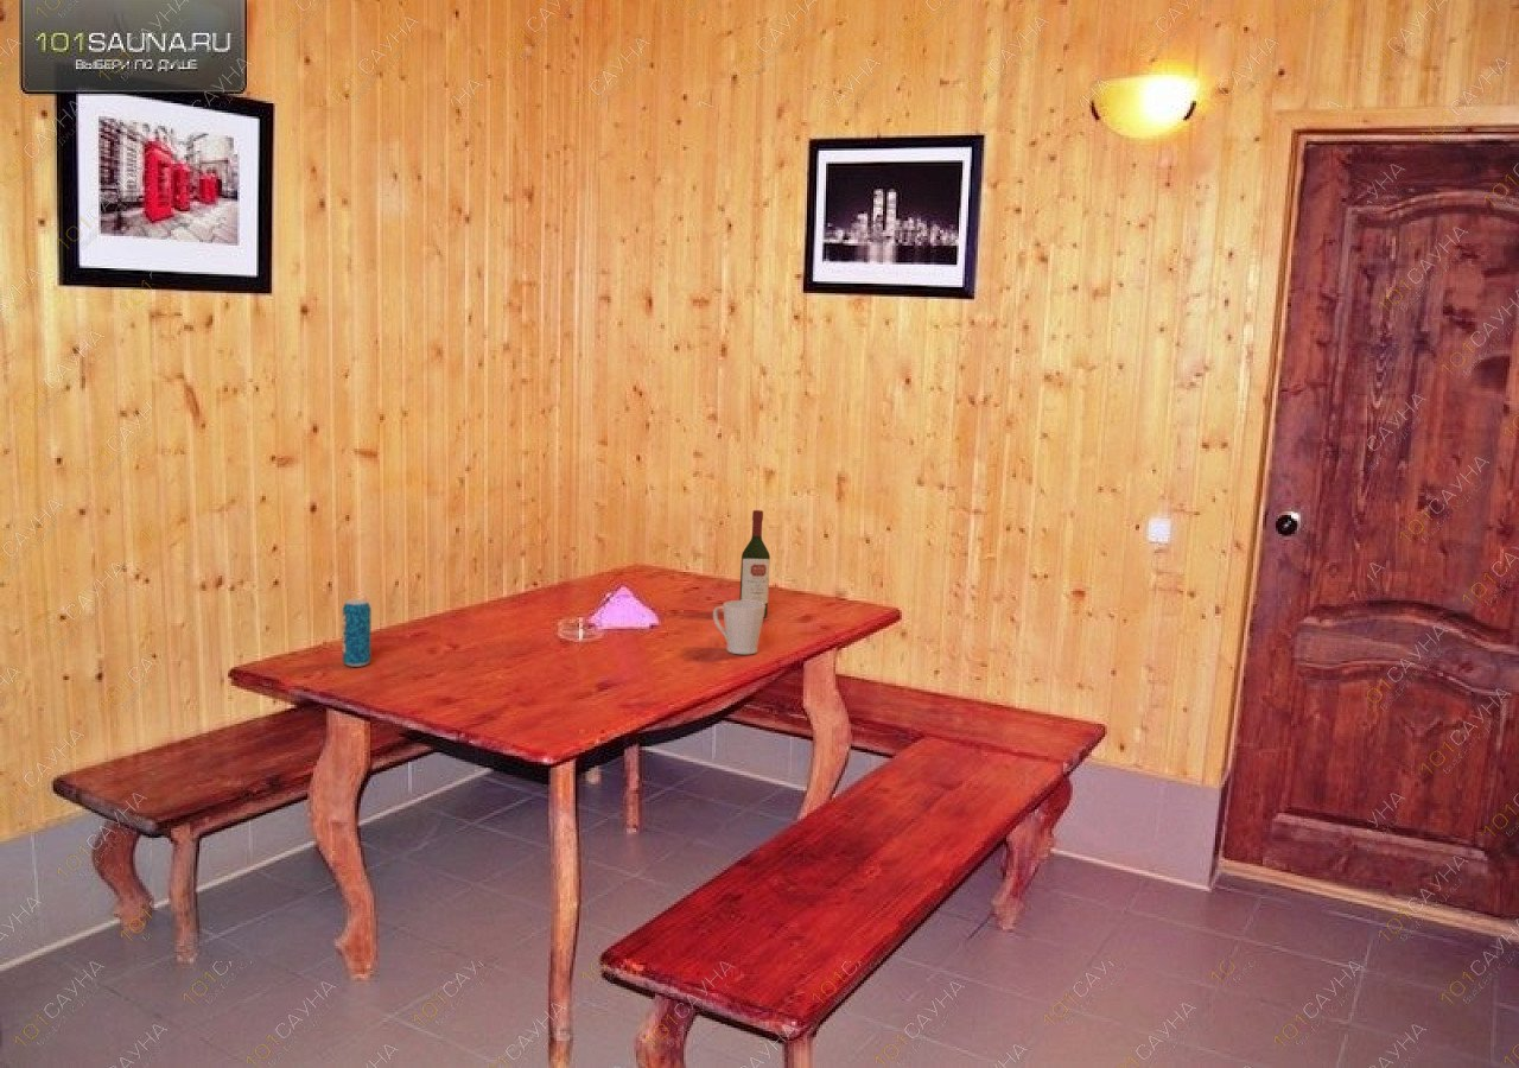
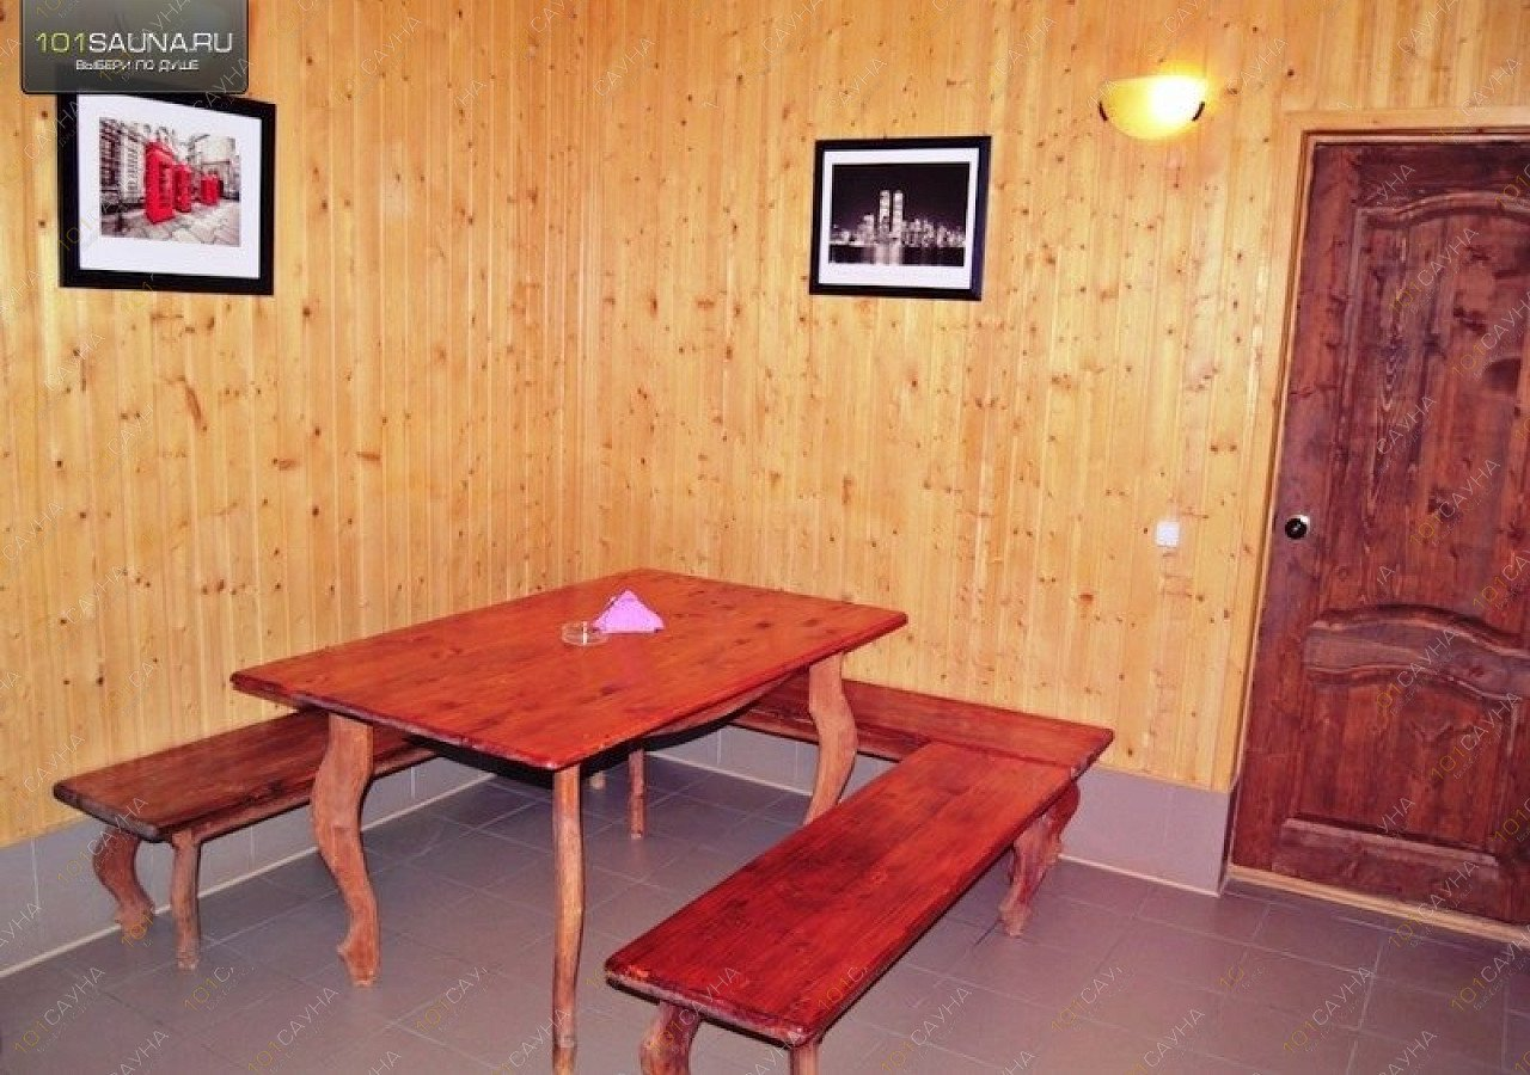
- beverage can [342,598,373,668]
- mug [712,599,765,655]
- wine bottle [738,509,771,618]
